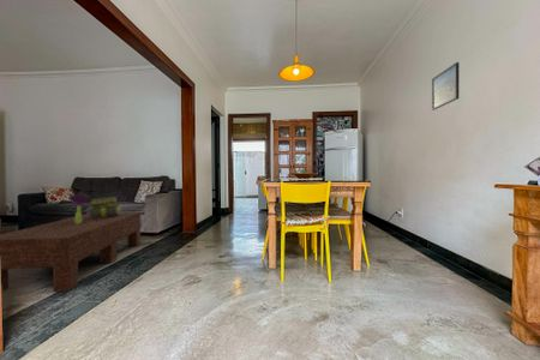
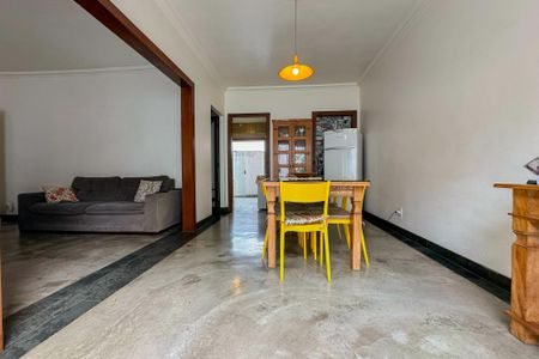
- coffee table [0,211,142,293]
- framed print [431,61,460,112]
- bouquet [67,192,91,224]
- stack of books [89,196,124,217]
